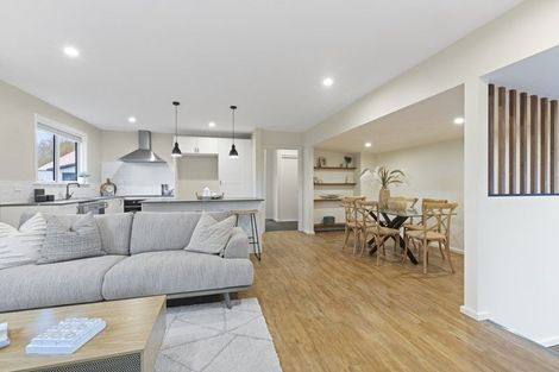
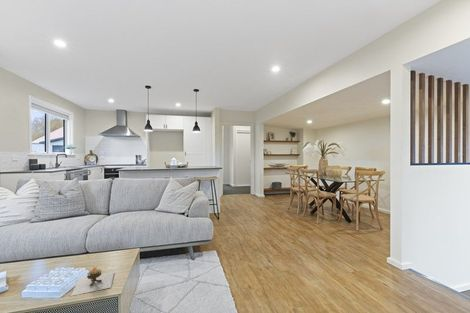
+ candle [70,266,115,297]
